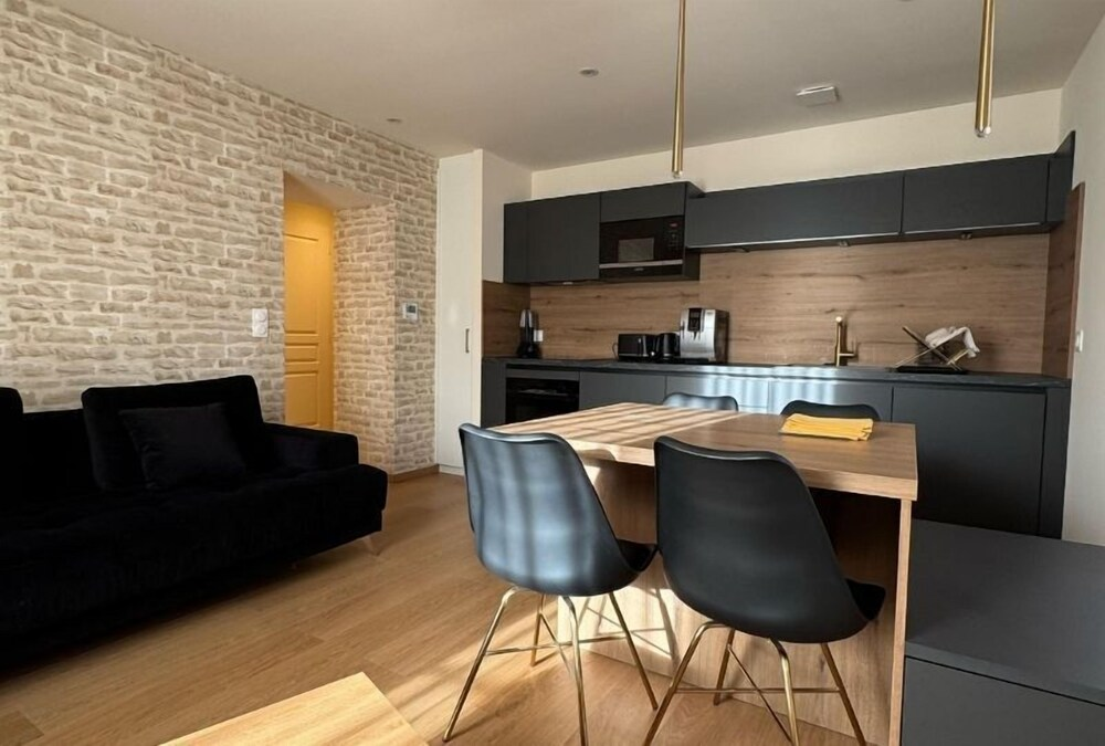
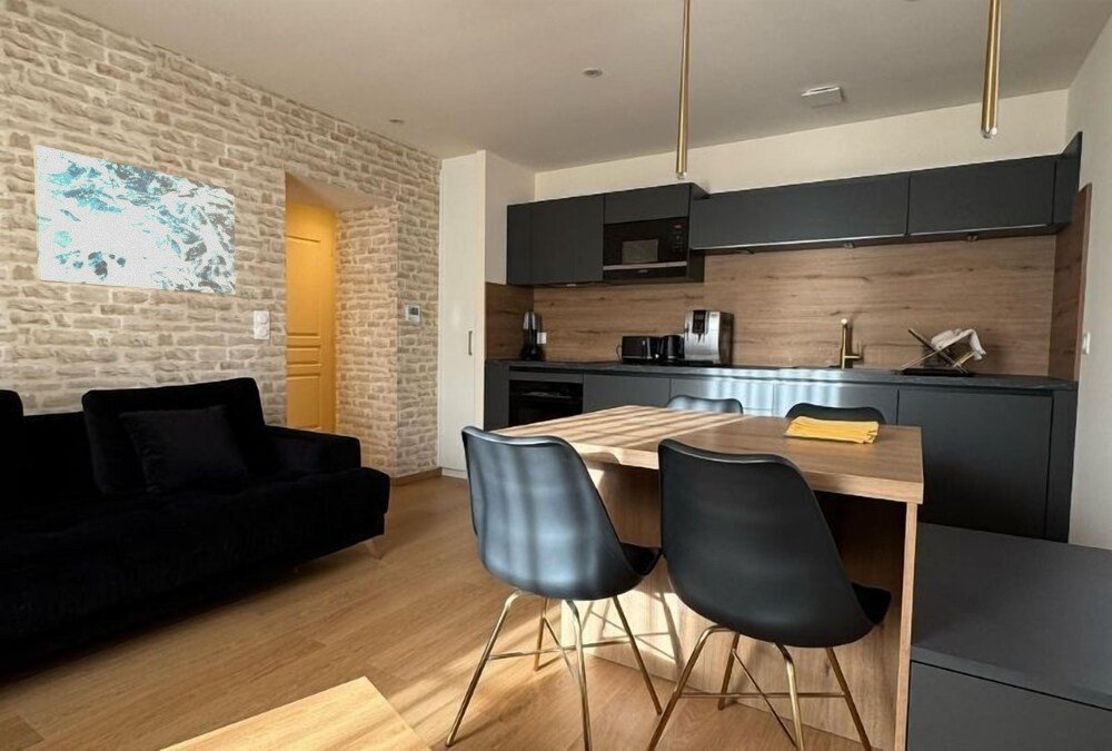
+ wall art [32,144,236,296]
